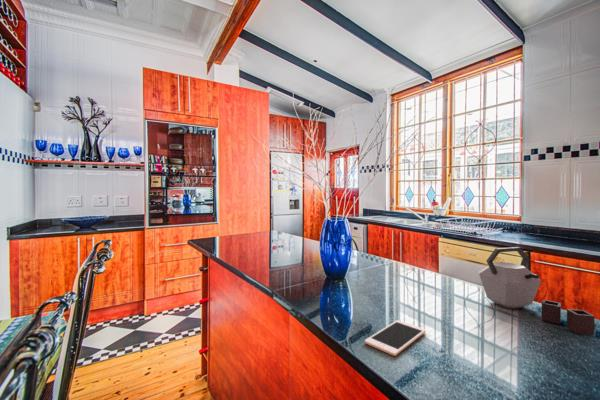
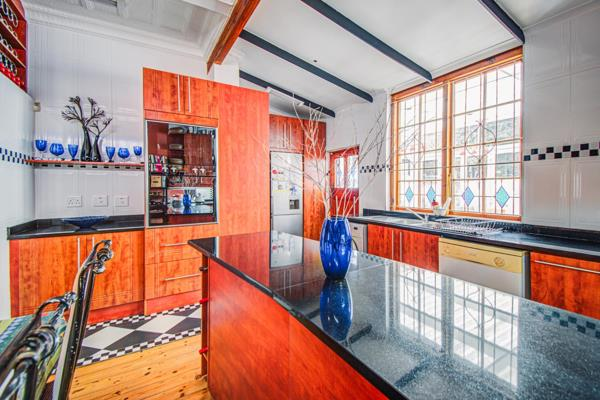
- kettle [478,246,595,336]
- cell phone [364,319,427,357]
